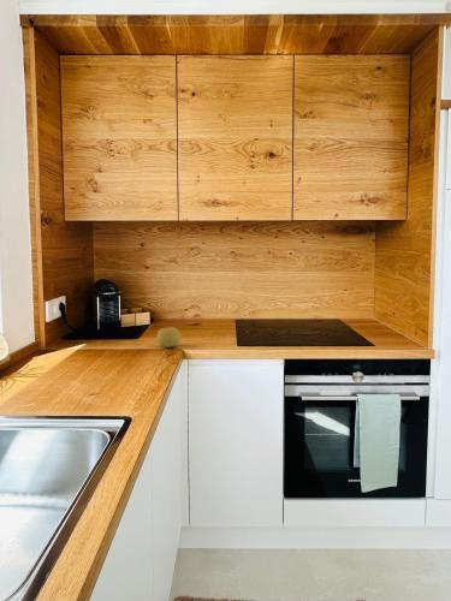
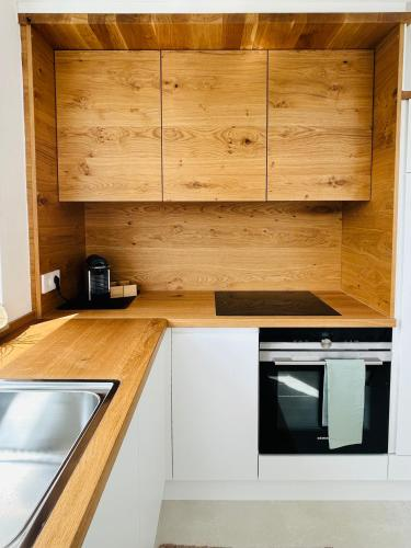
- fruit [155,326,182,349]
